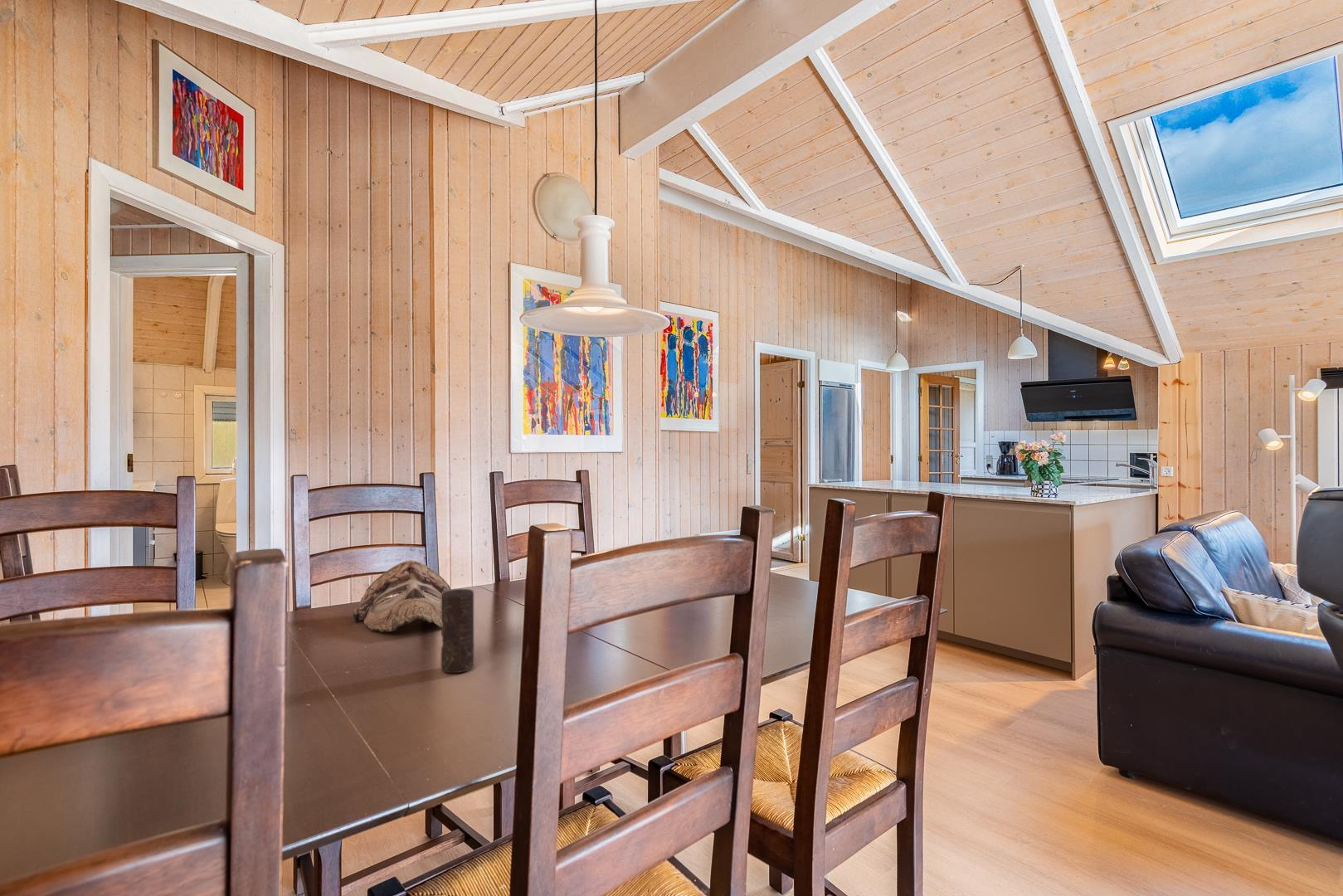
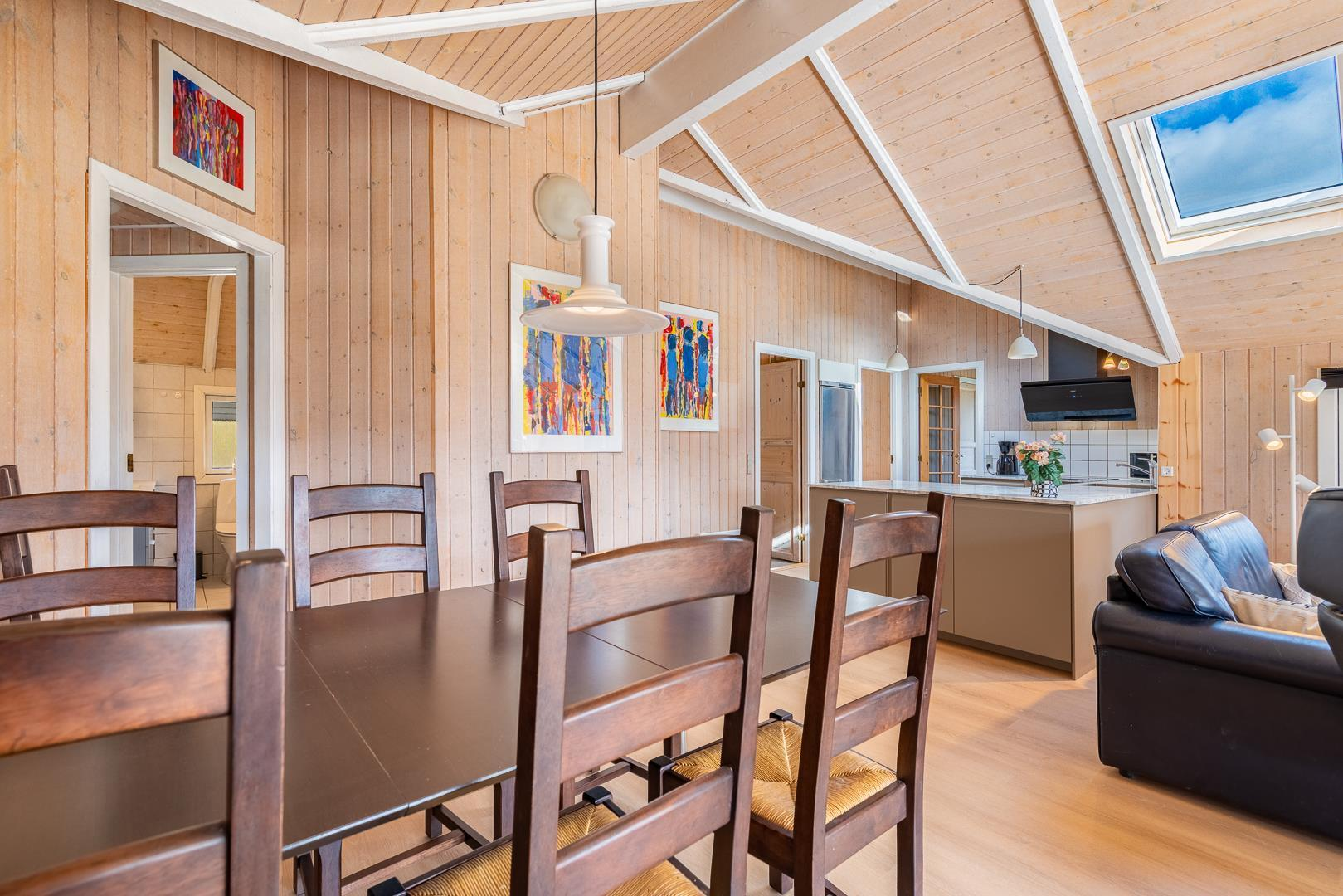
- candle [440,588,474,674]
- animal skull [353,559,451,633]
